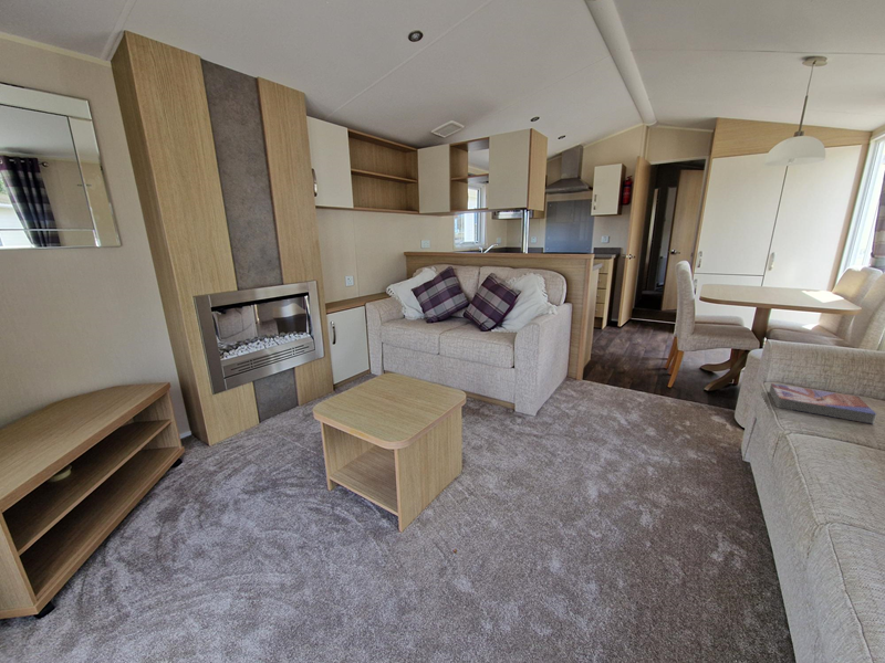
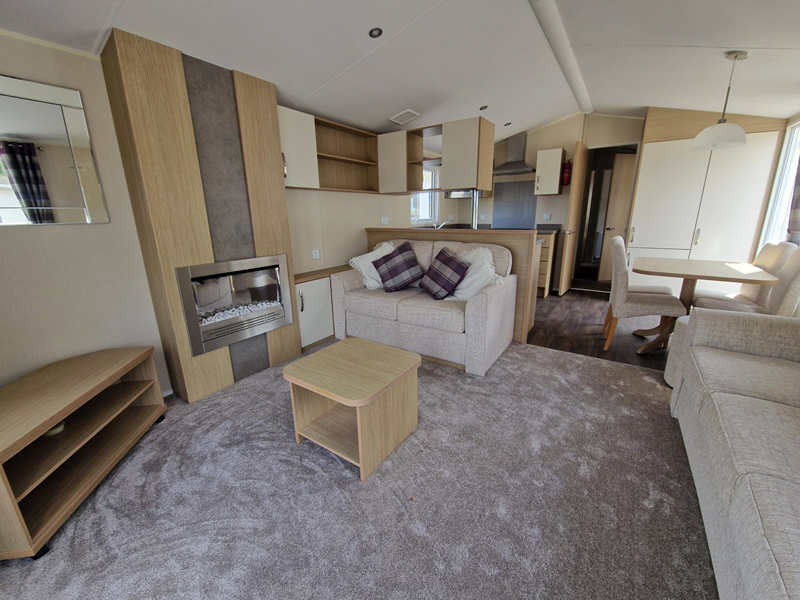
- textbook [769,382,877,425]
